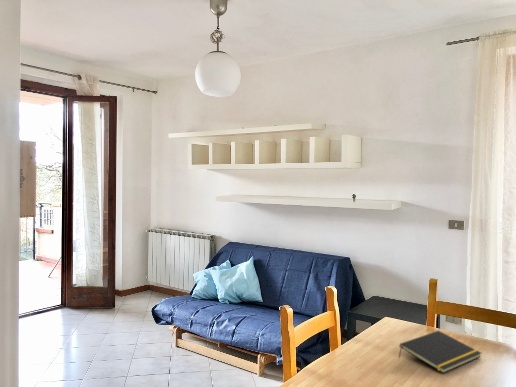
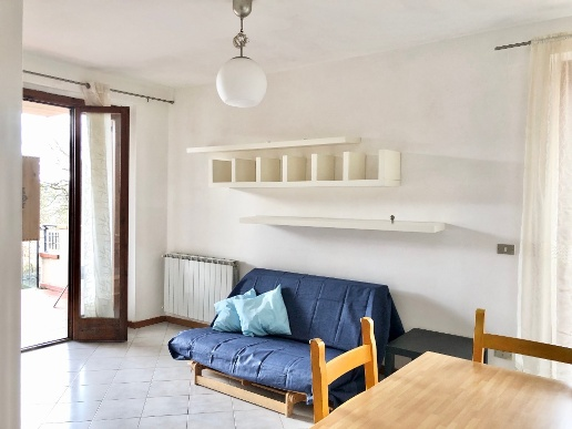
- notepad [398,330,482,374]
